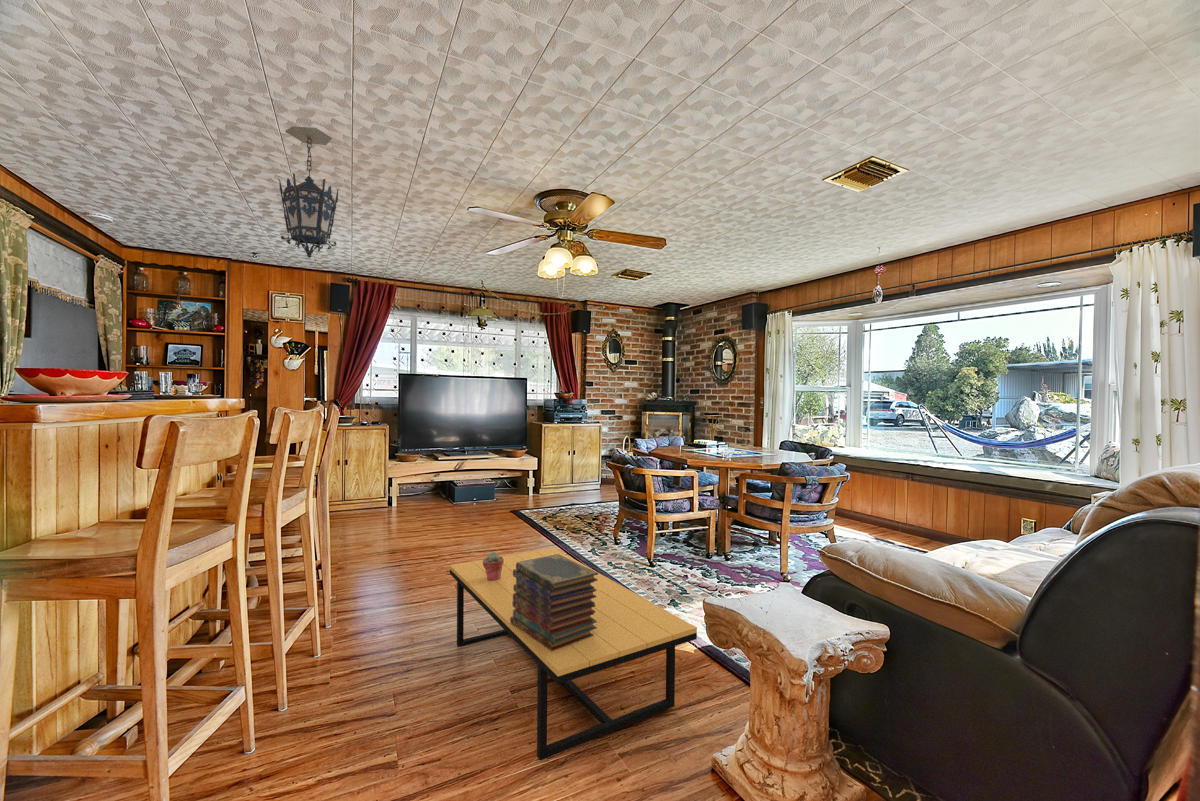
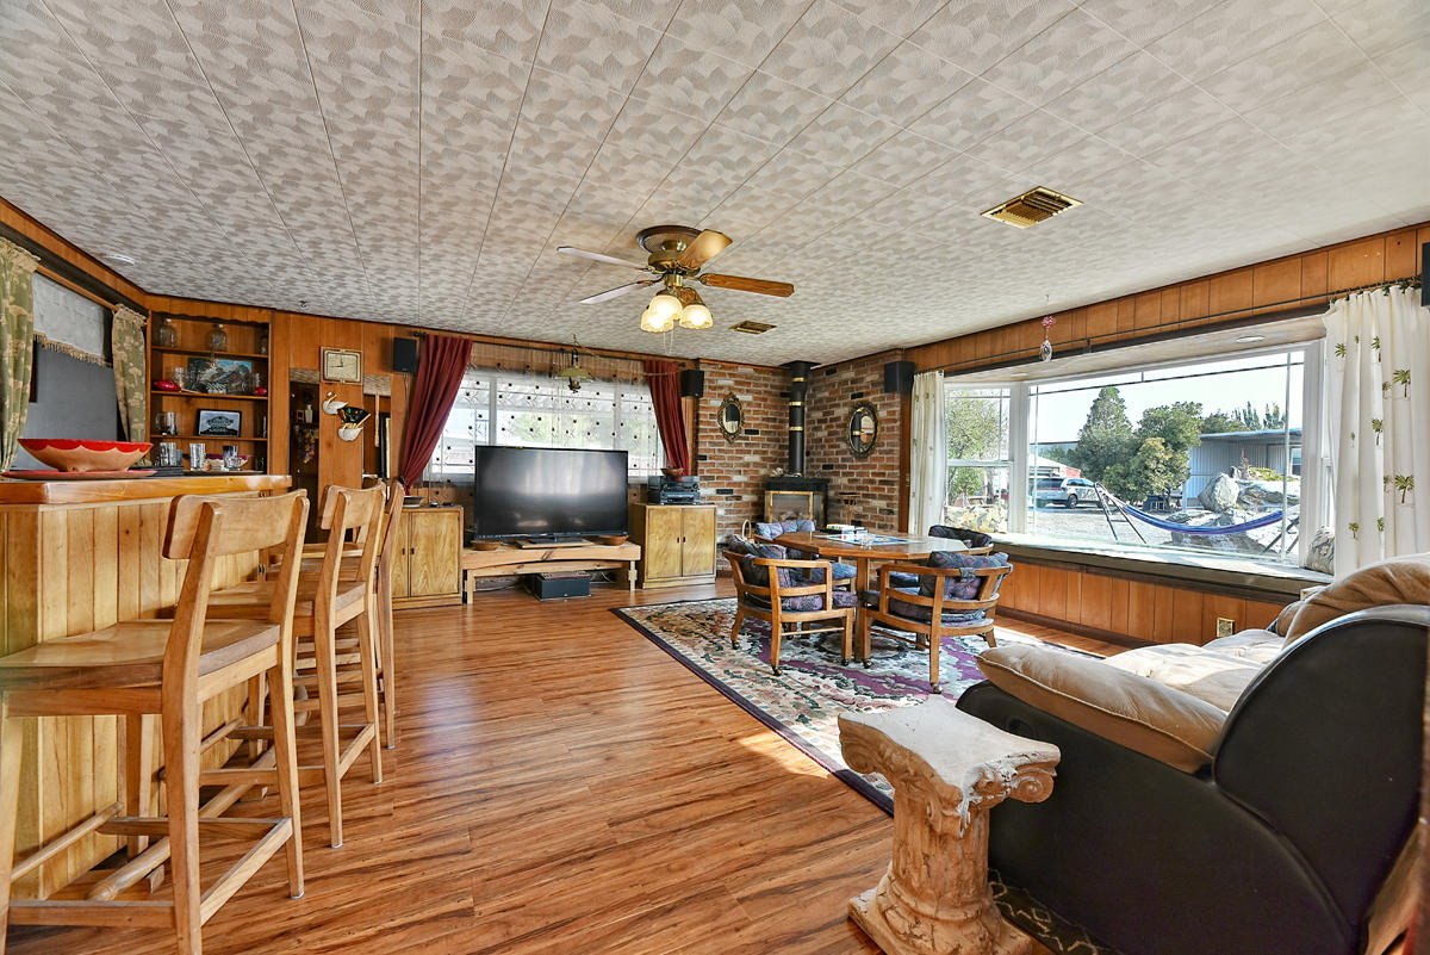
- hanging lantern [277,125,340,260]
- coffee table [449,547,698,761]
- potted succulent [483,551,504,581]
- book stack [510,554,598,651]
